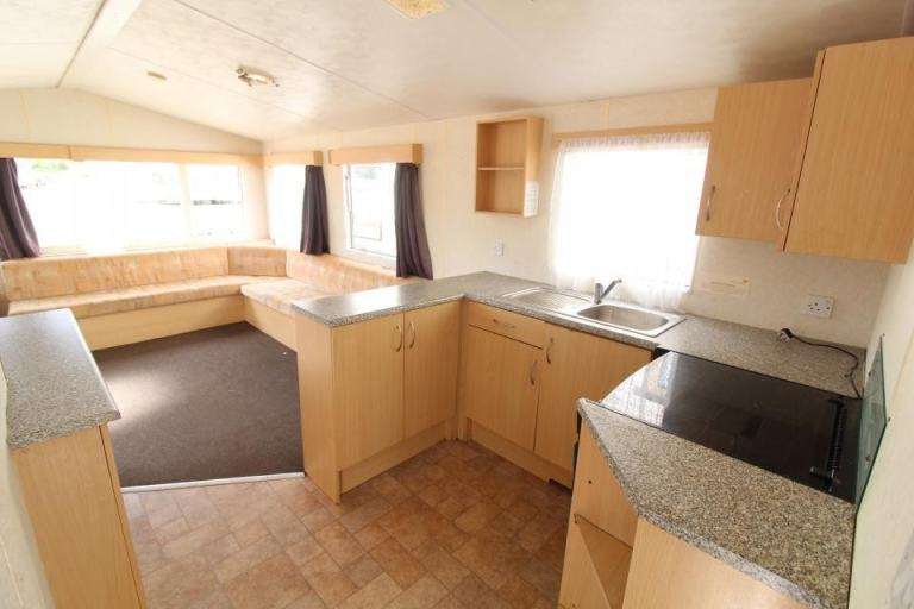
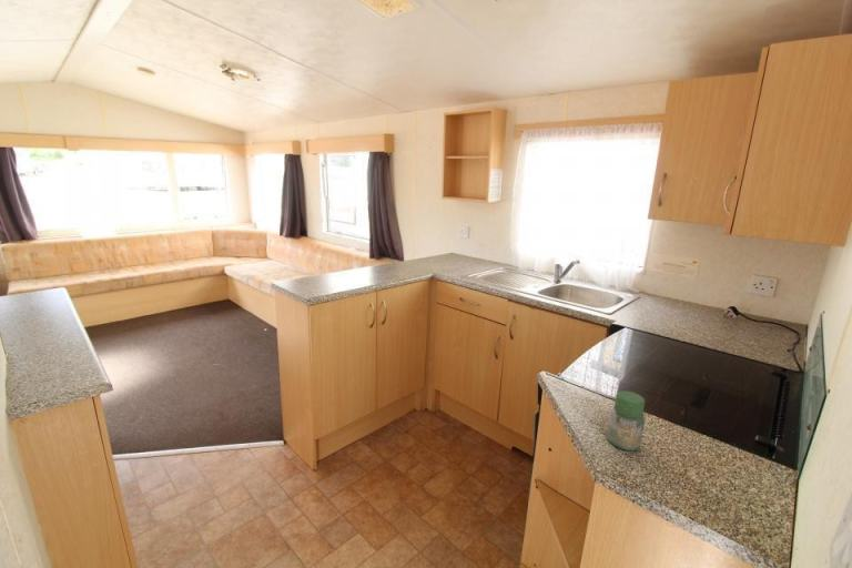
+ jar [606,390,646,452]
